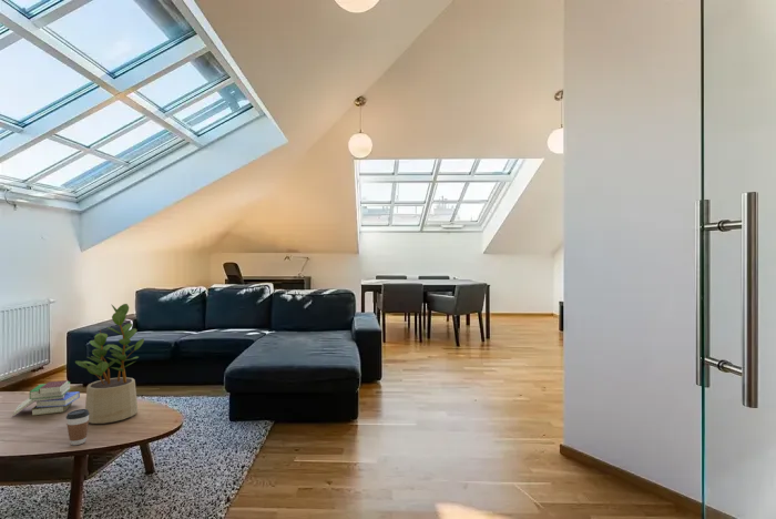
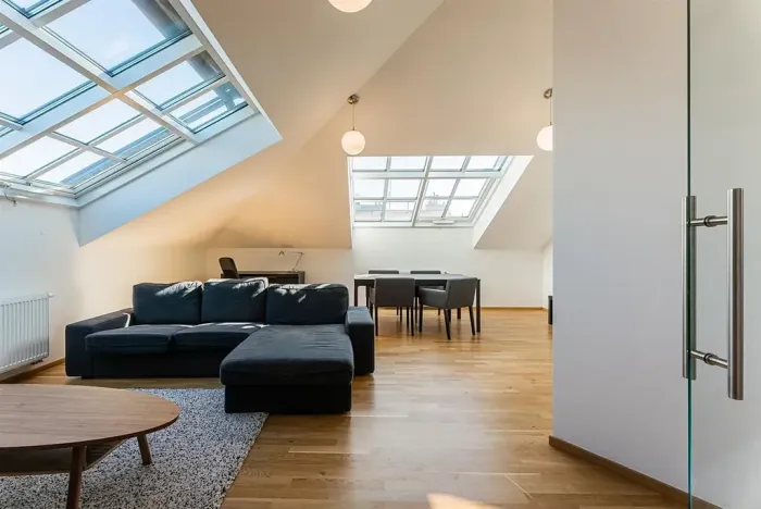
- book [11,379,81,418]
- potted plant [74,303,145,425]
- coffee cup [65,408,90,446]
